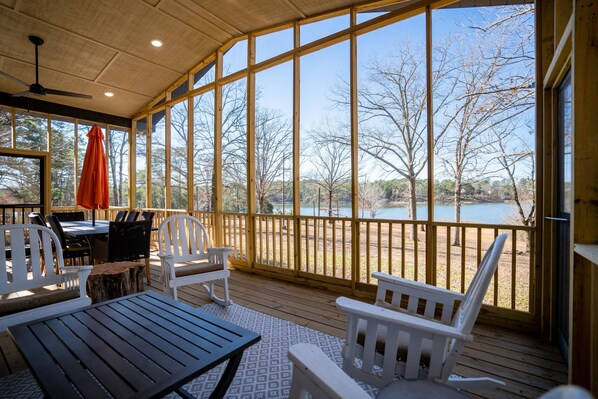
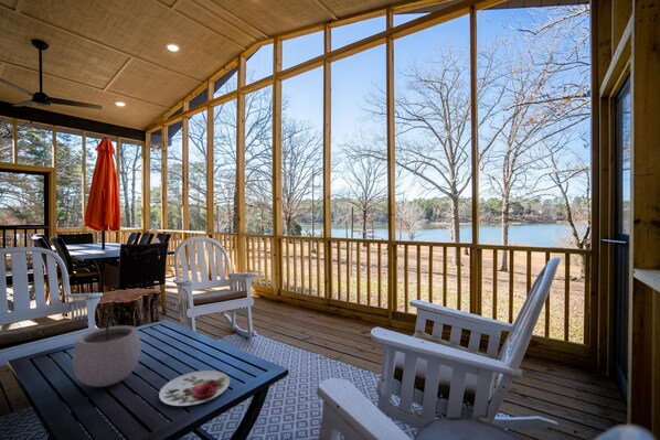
+ plate [158,369,231,407]
+ plant pot [72,311,142,388]
